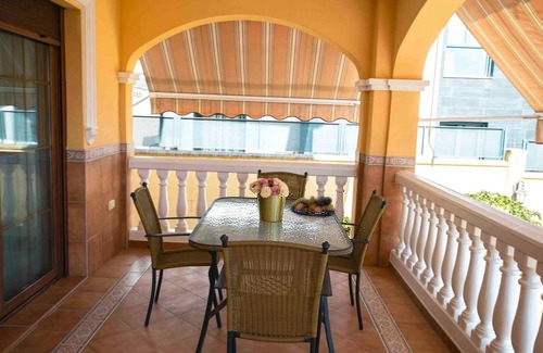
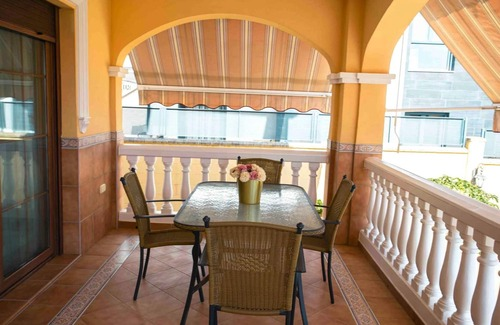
- fruit bowl [289,194,337,216]
